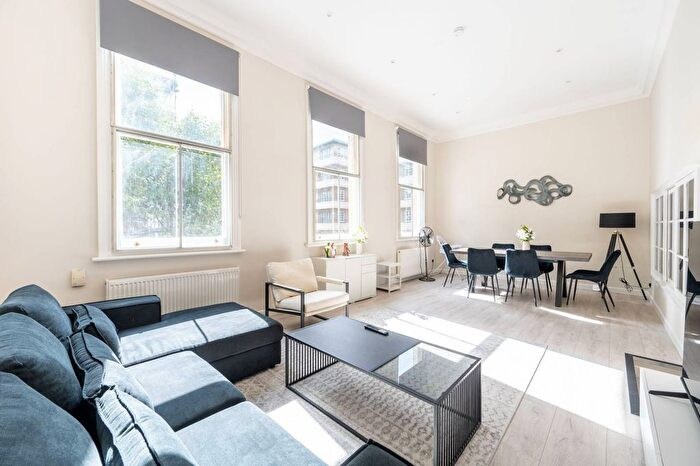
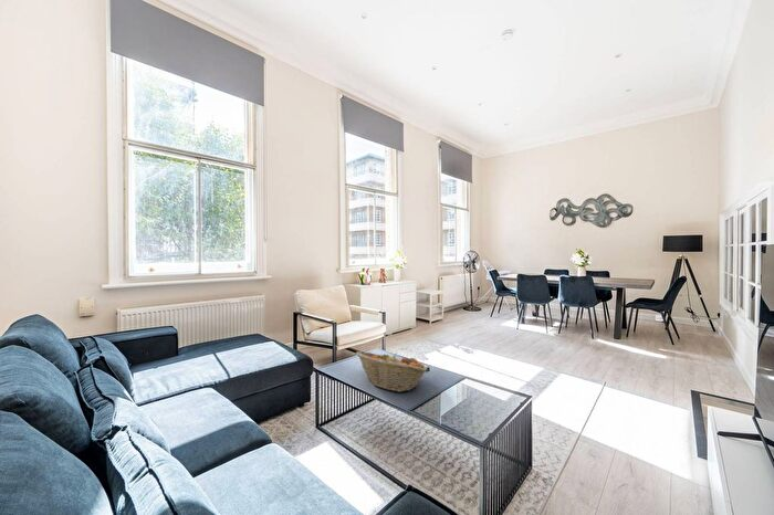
+ fruit basket [355,350,428,393]
